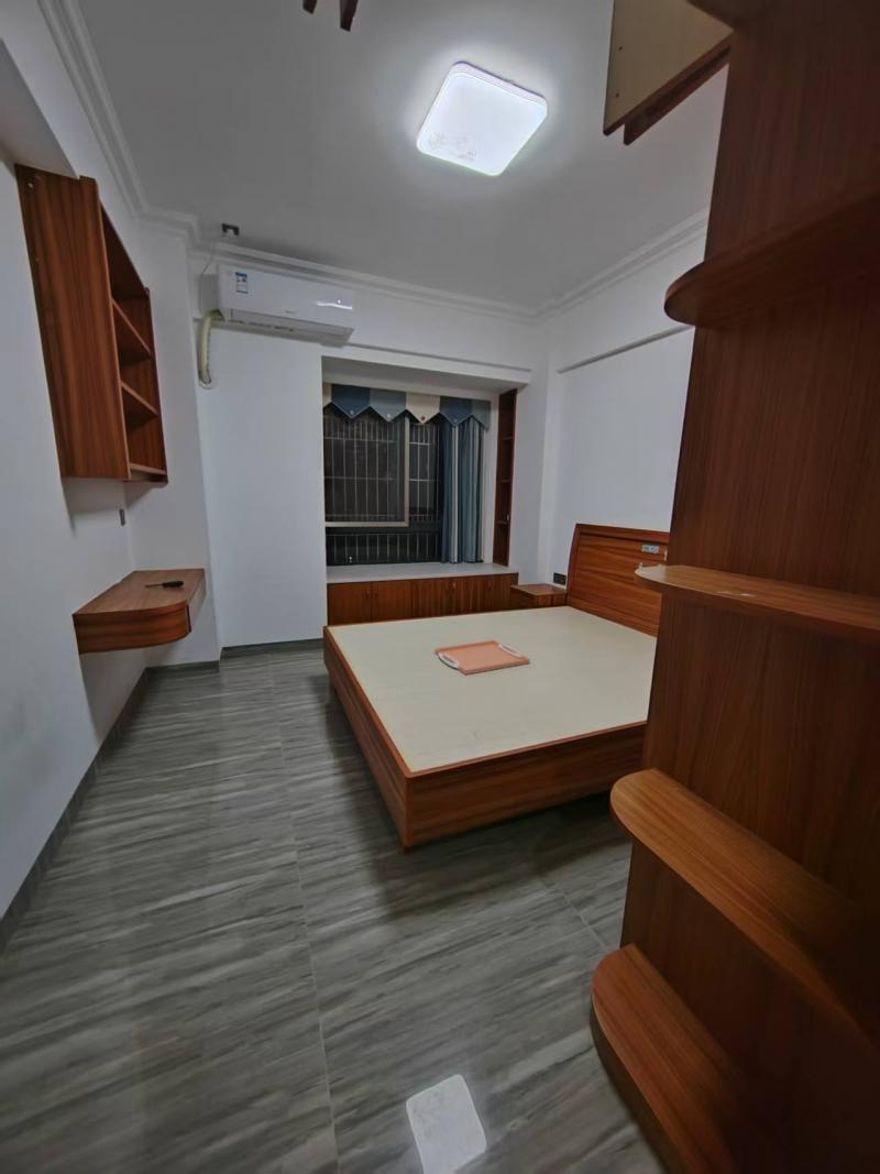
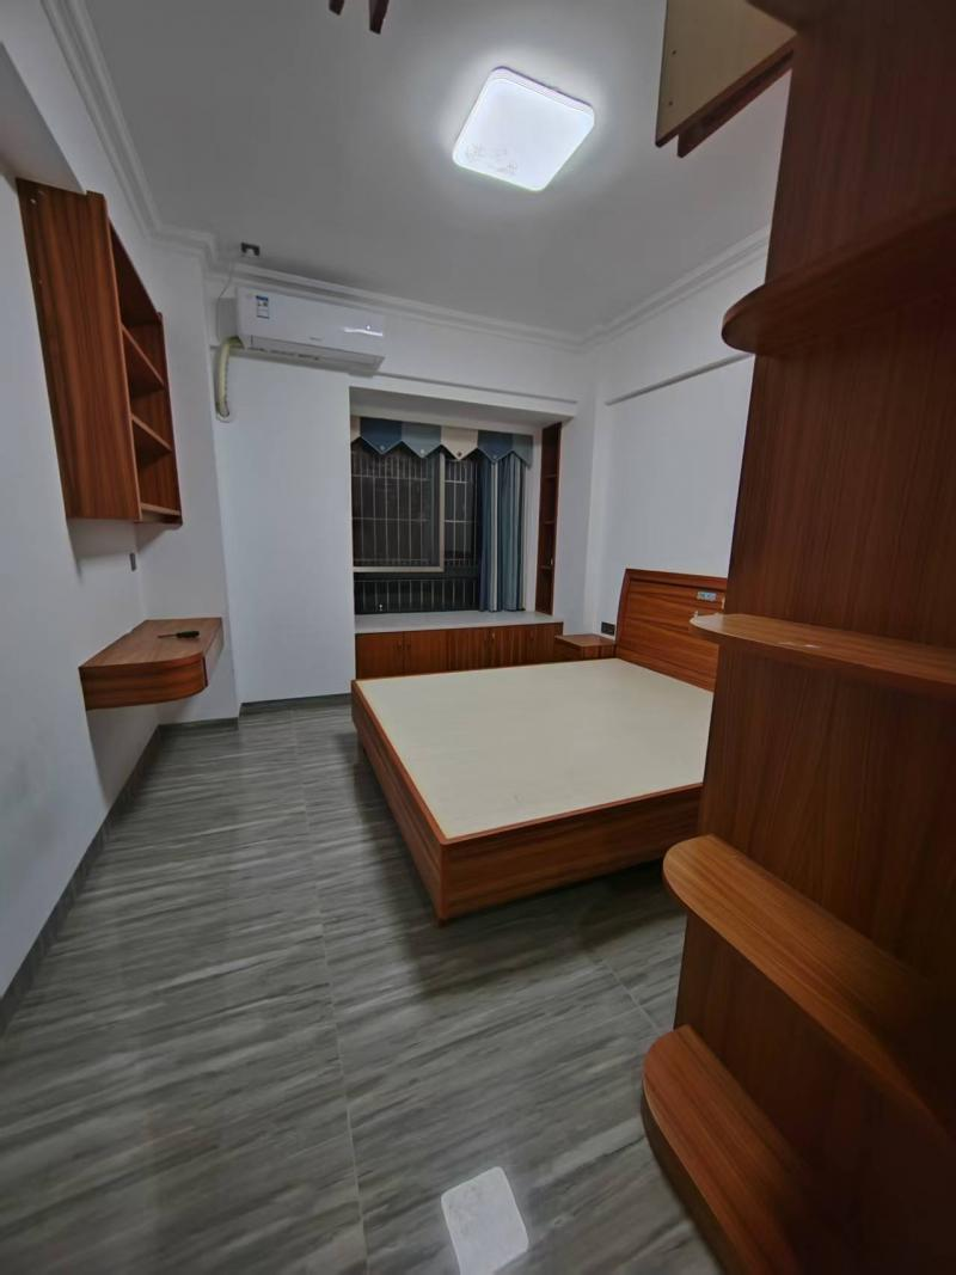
- serving tray [433,639,531,676]
